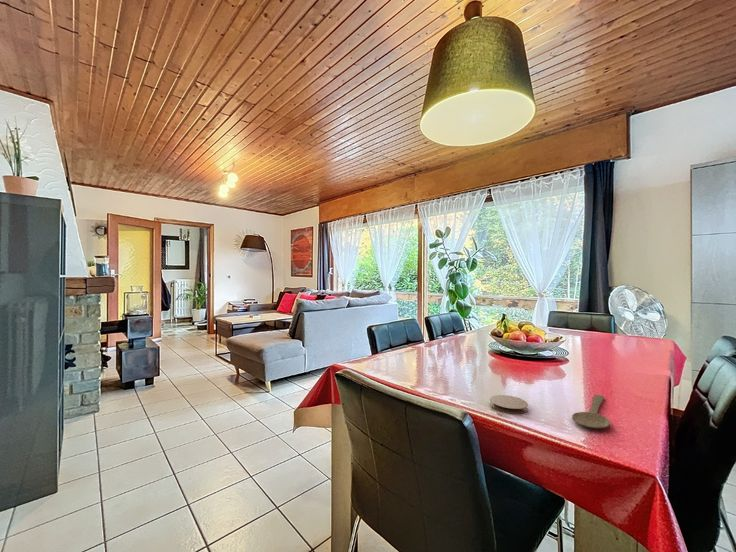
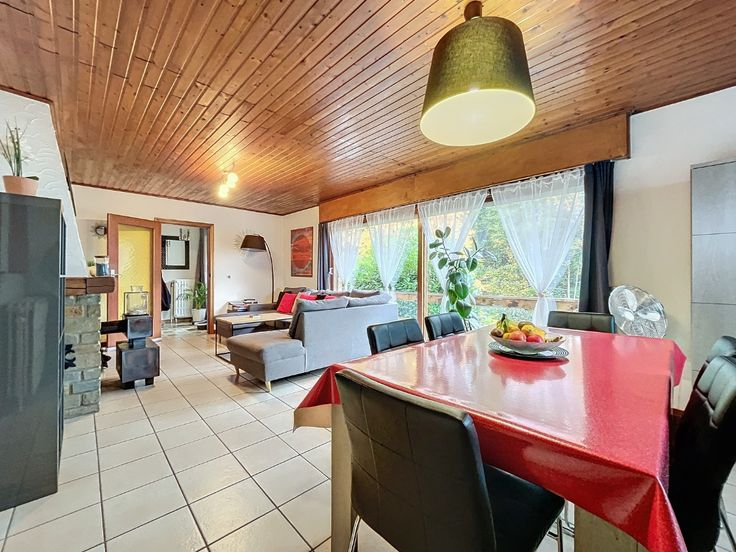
- coaster [489,394,529,415]
- wooden spoon [571,394,611,430]
